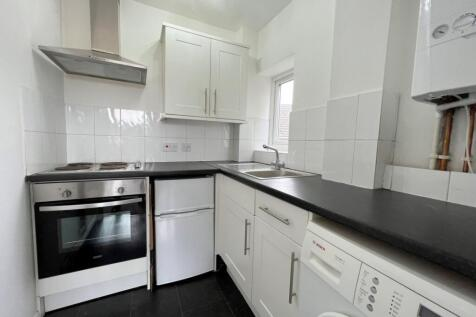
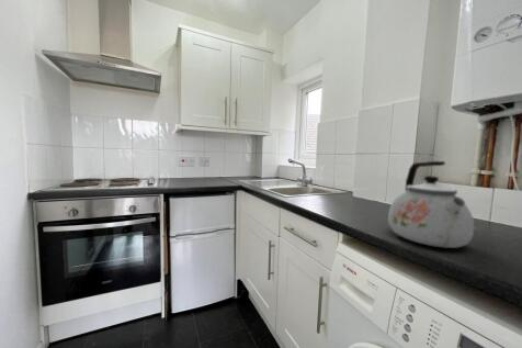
+ kettle [387,160,475,249]
